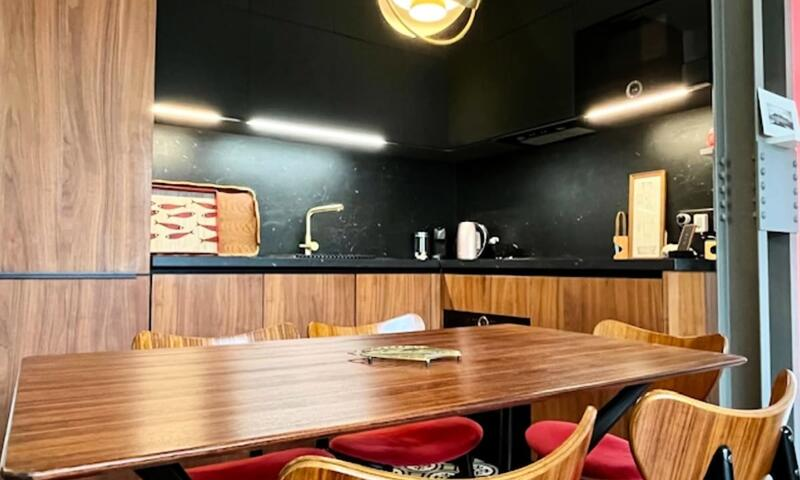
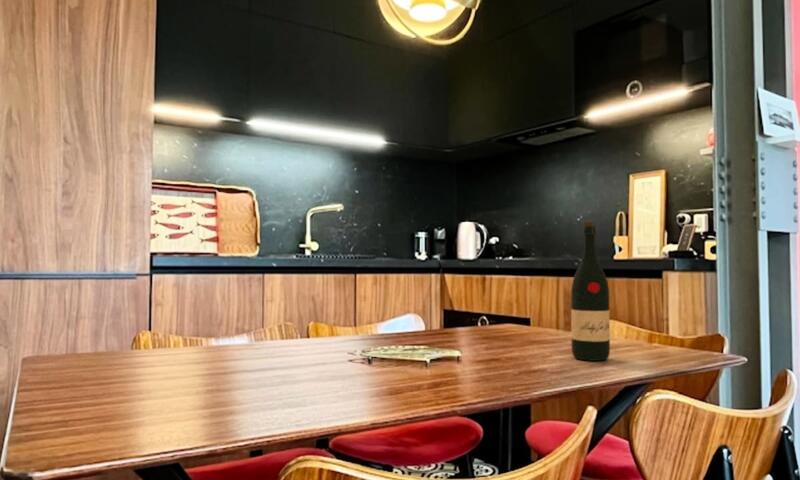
+ wine bottle [570,220,611,362]
